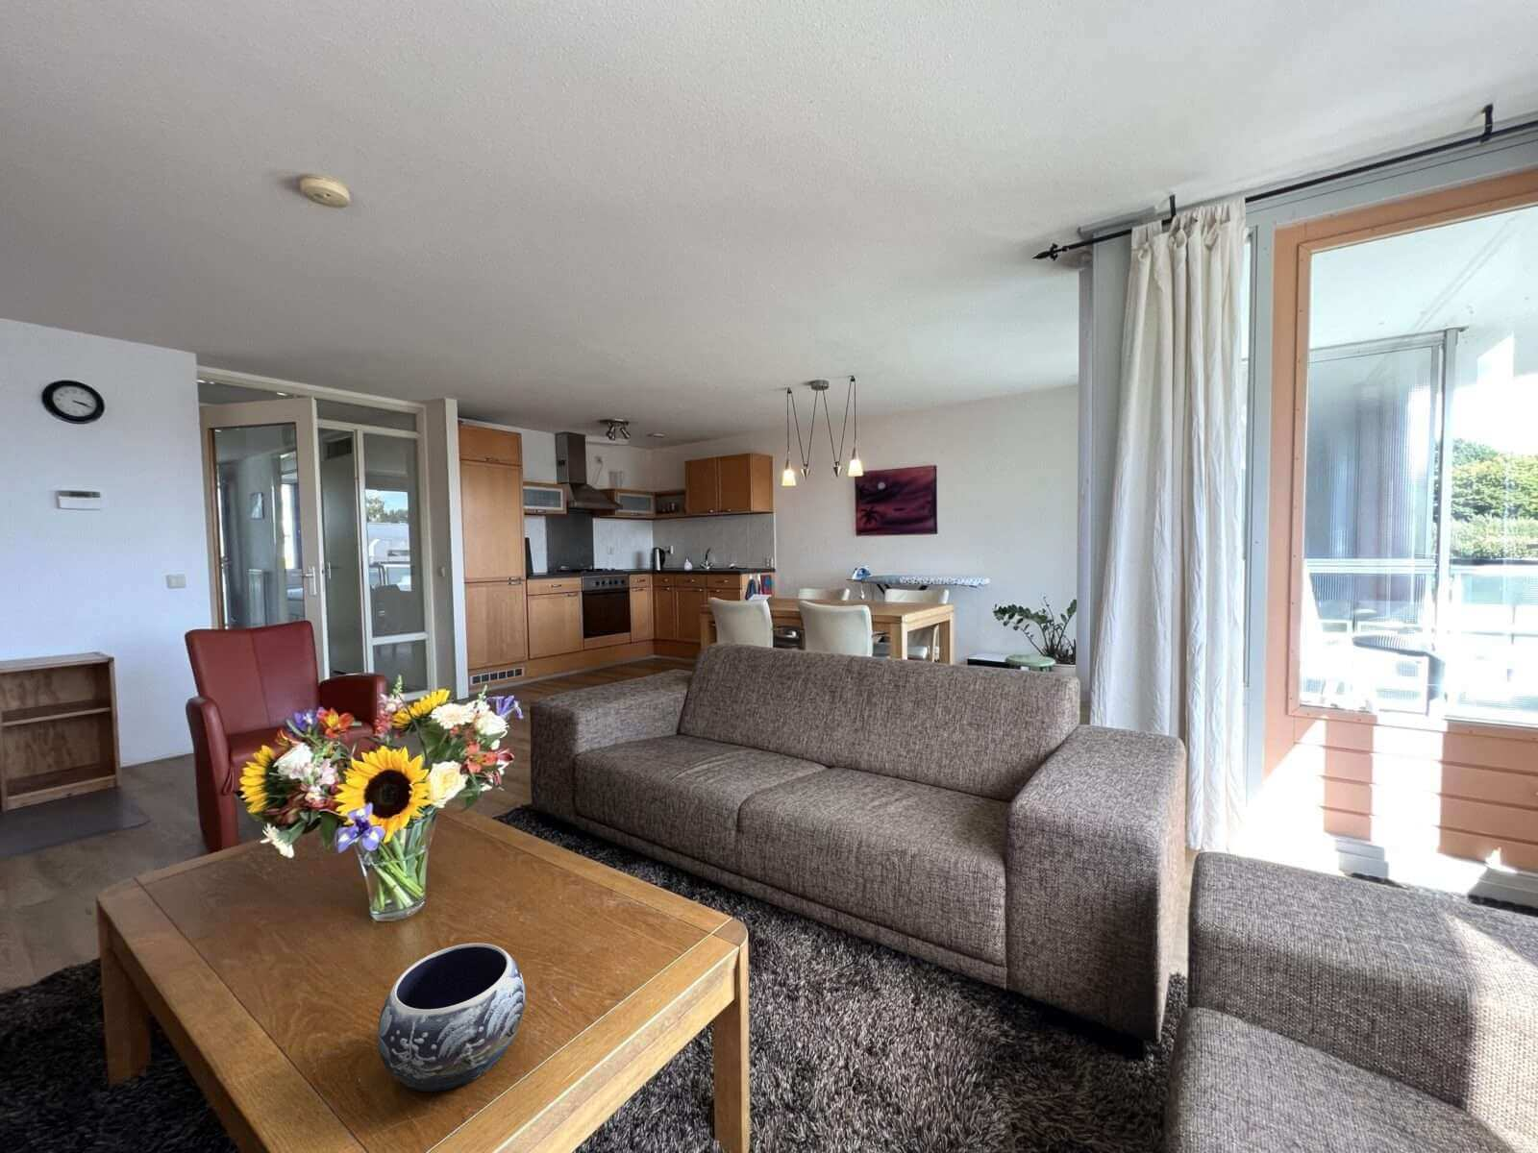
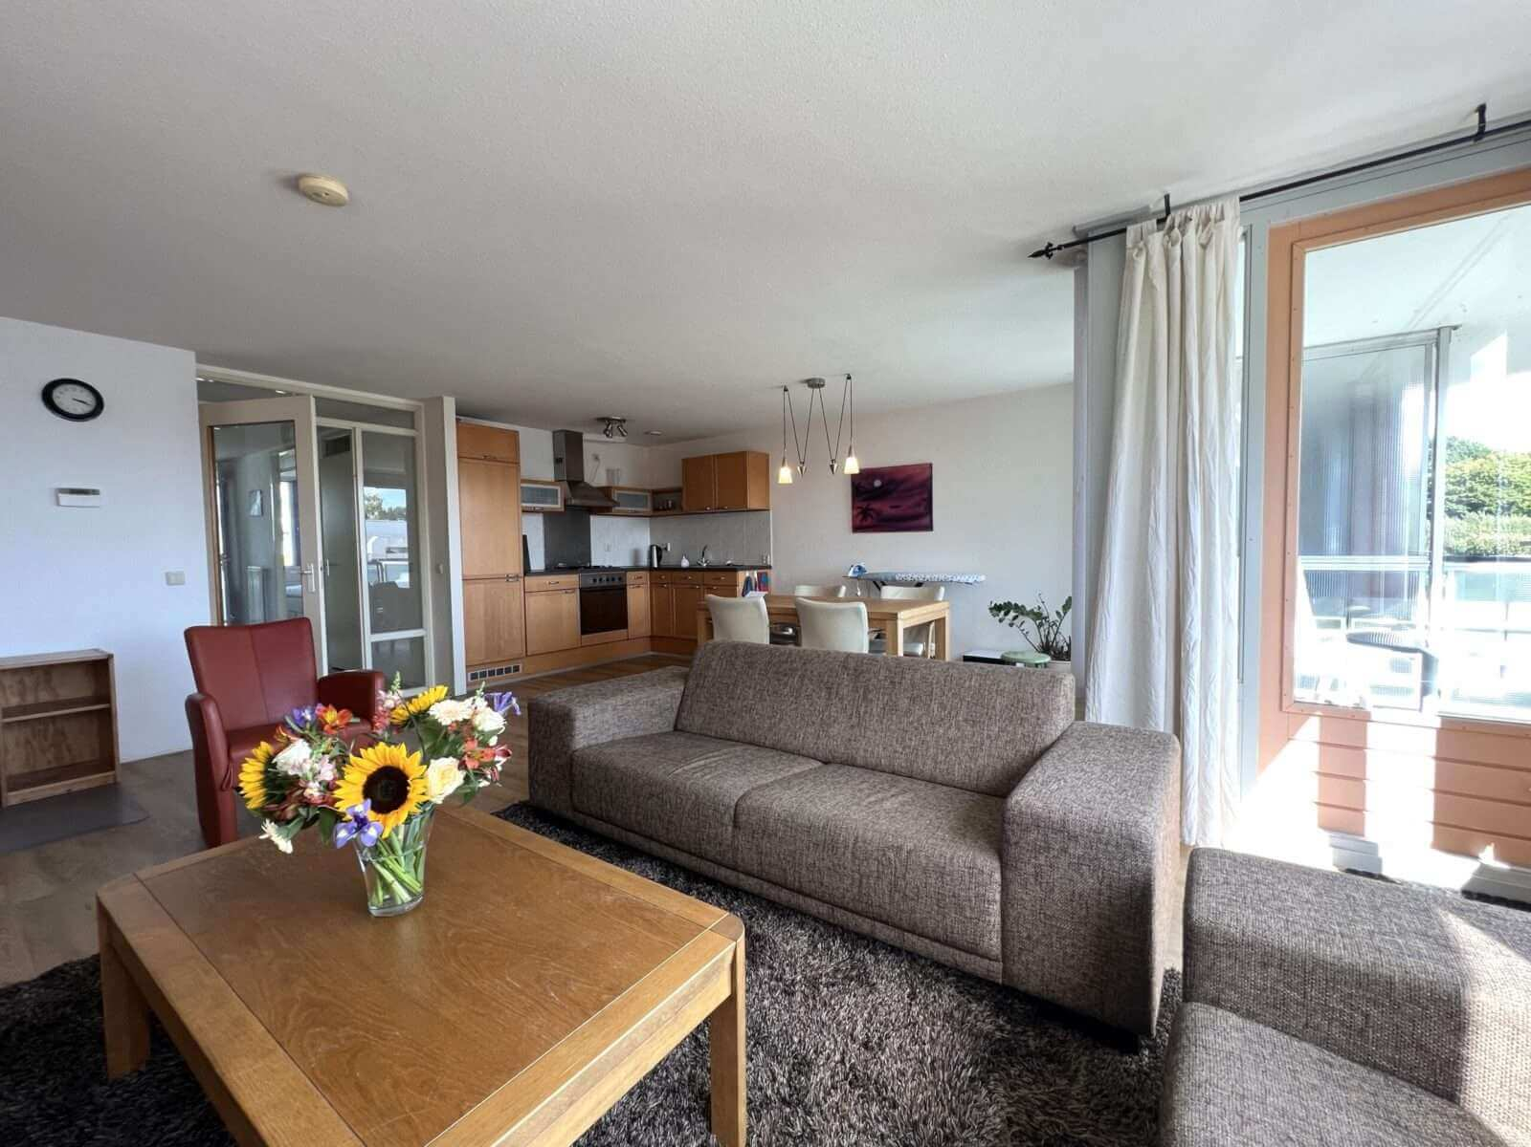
- decorative bowl [377,942,527,1092]
